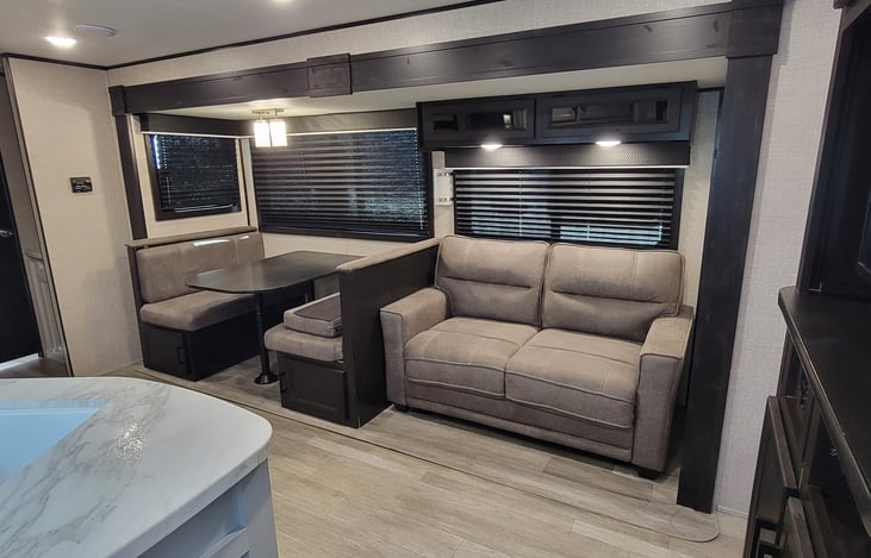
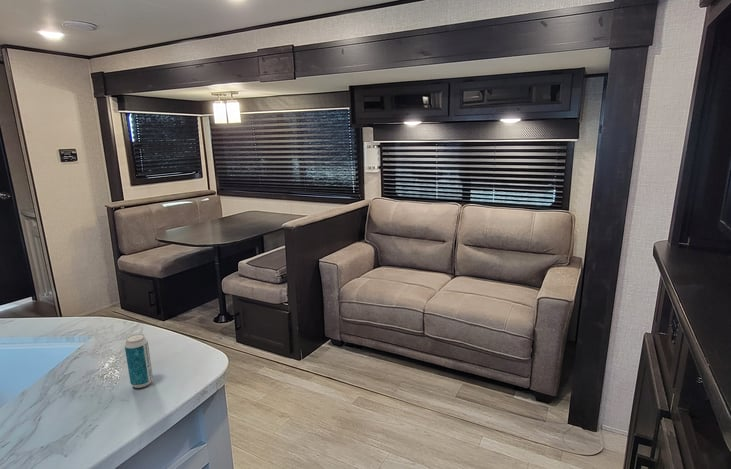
+ beverage can [124,333,154,389]
